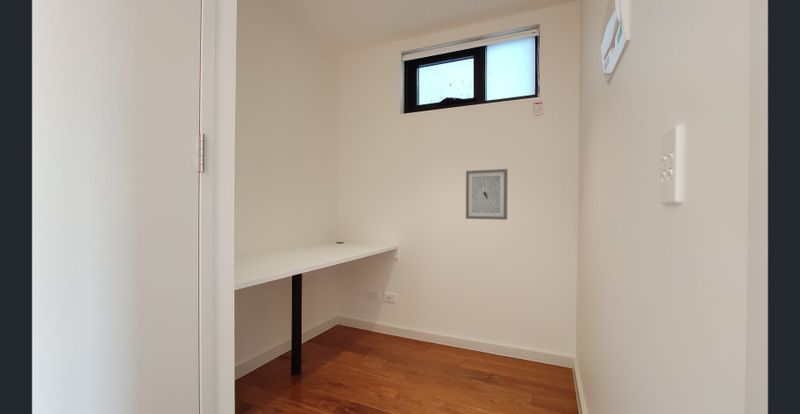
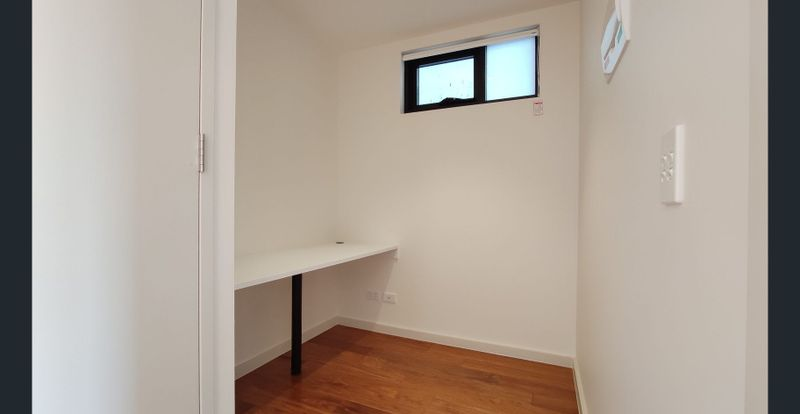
- wall art [465,168,509,221]
